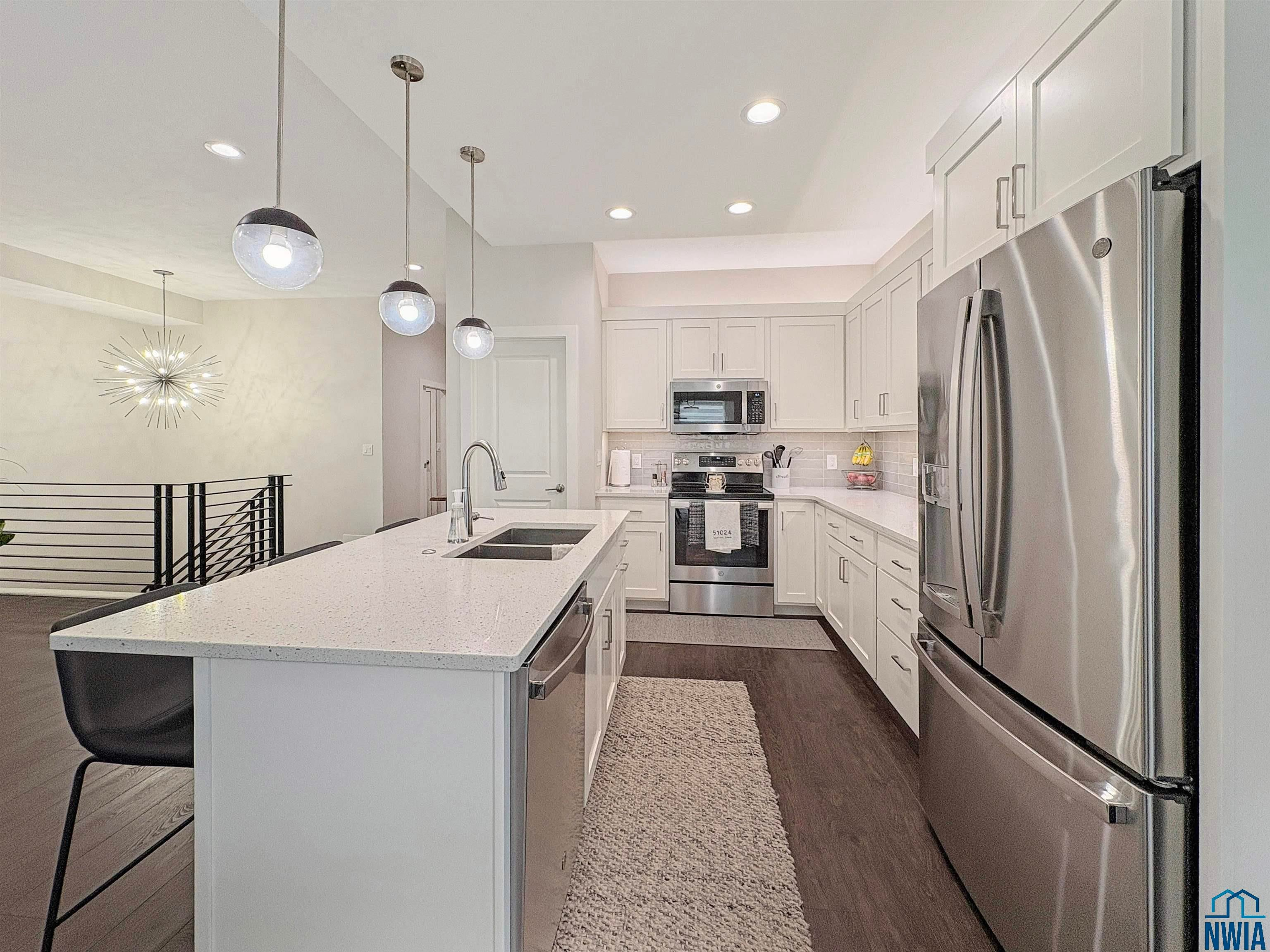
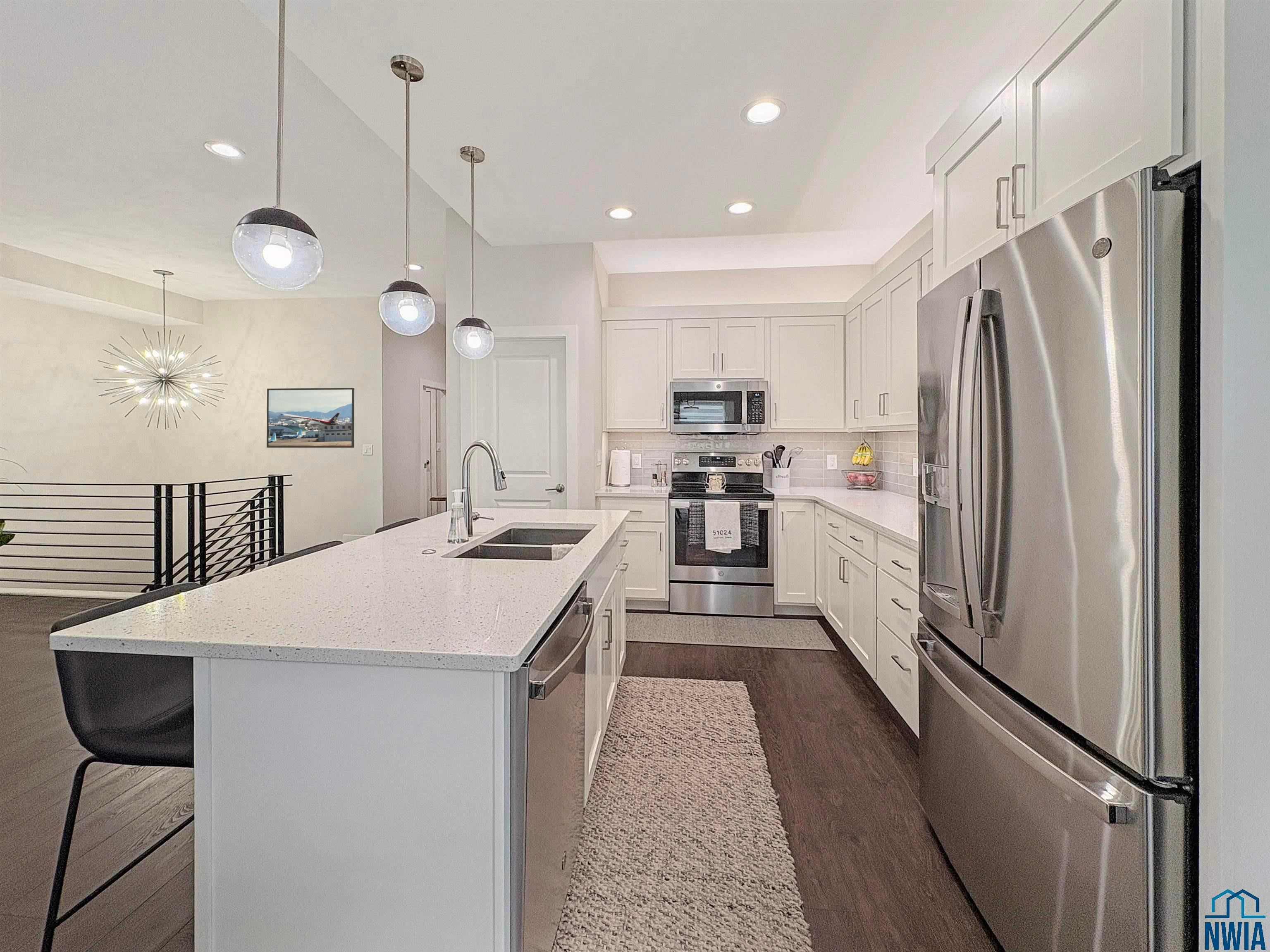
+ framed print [266,388,355,448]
